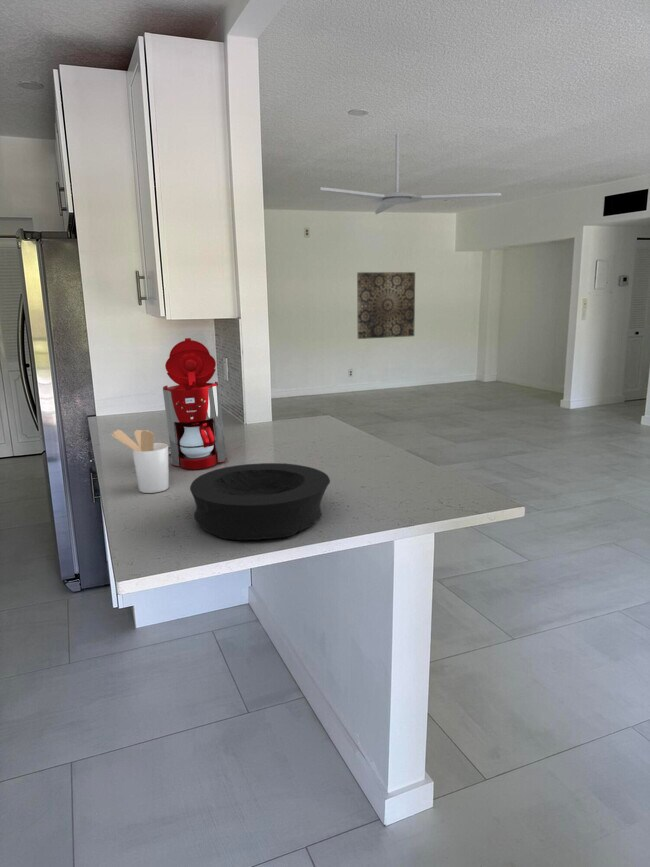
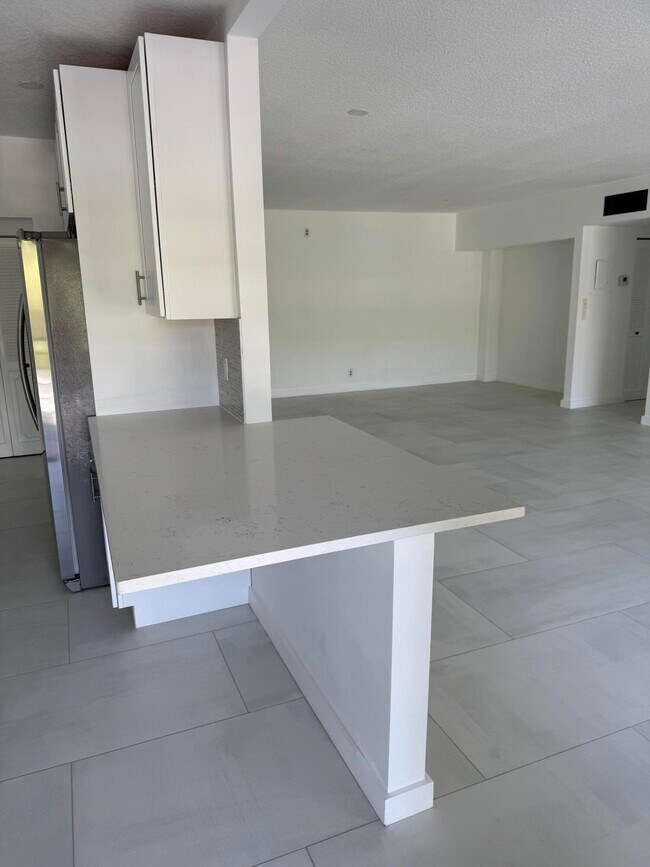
- wall art [356,271,416,340]
- coffee maker [162,337,228,470]
- ceiling fan [319,133,502,215]
- bowl [189,462,331,541]
- utensil holder [110,429,170,494]
